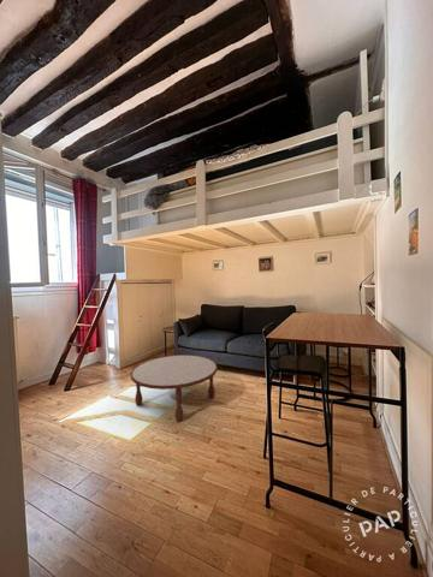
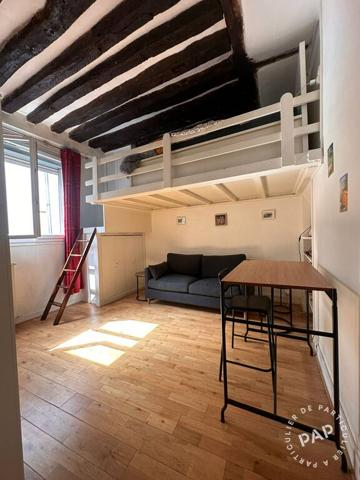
- coffee table [130,353,218,423]
